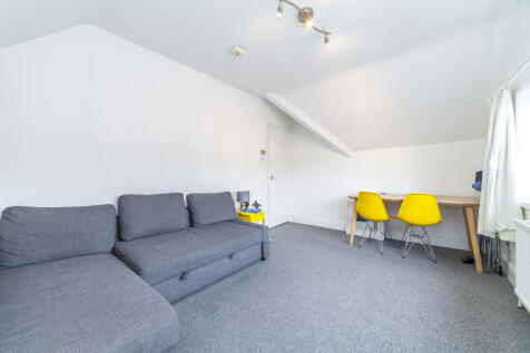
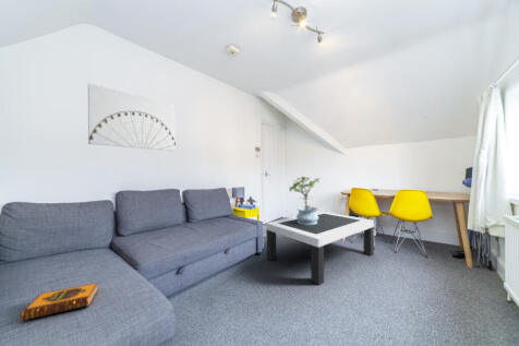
+ wall art [87,82,177,152]
+ coffee table [265,211,375,286]
+ potted plant [288,176,322,225]
+ hardback book [20,282,99,322]
